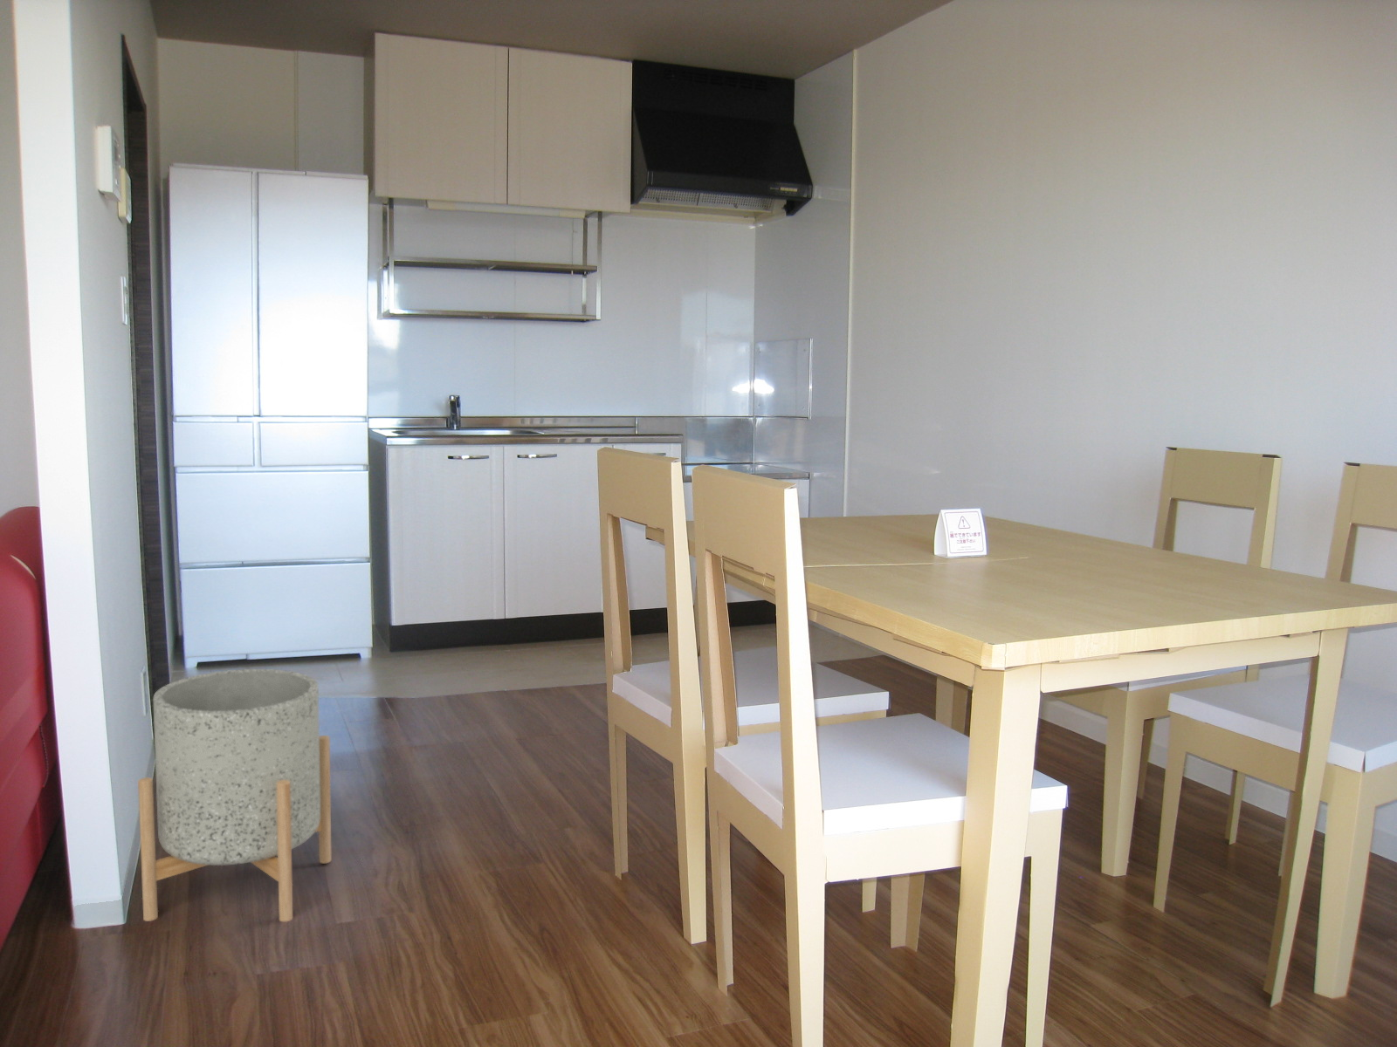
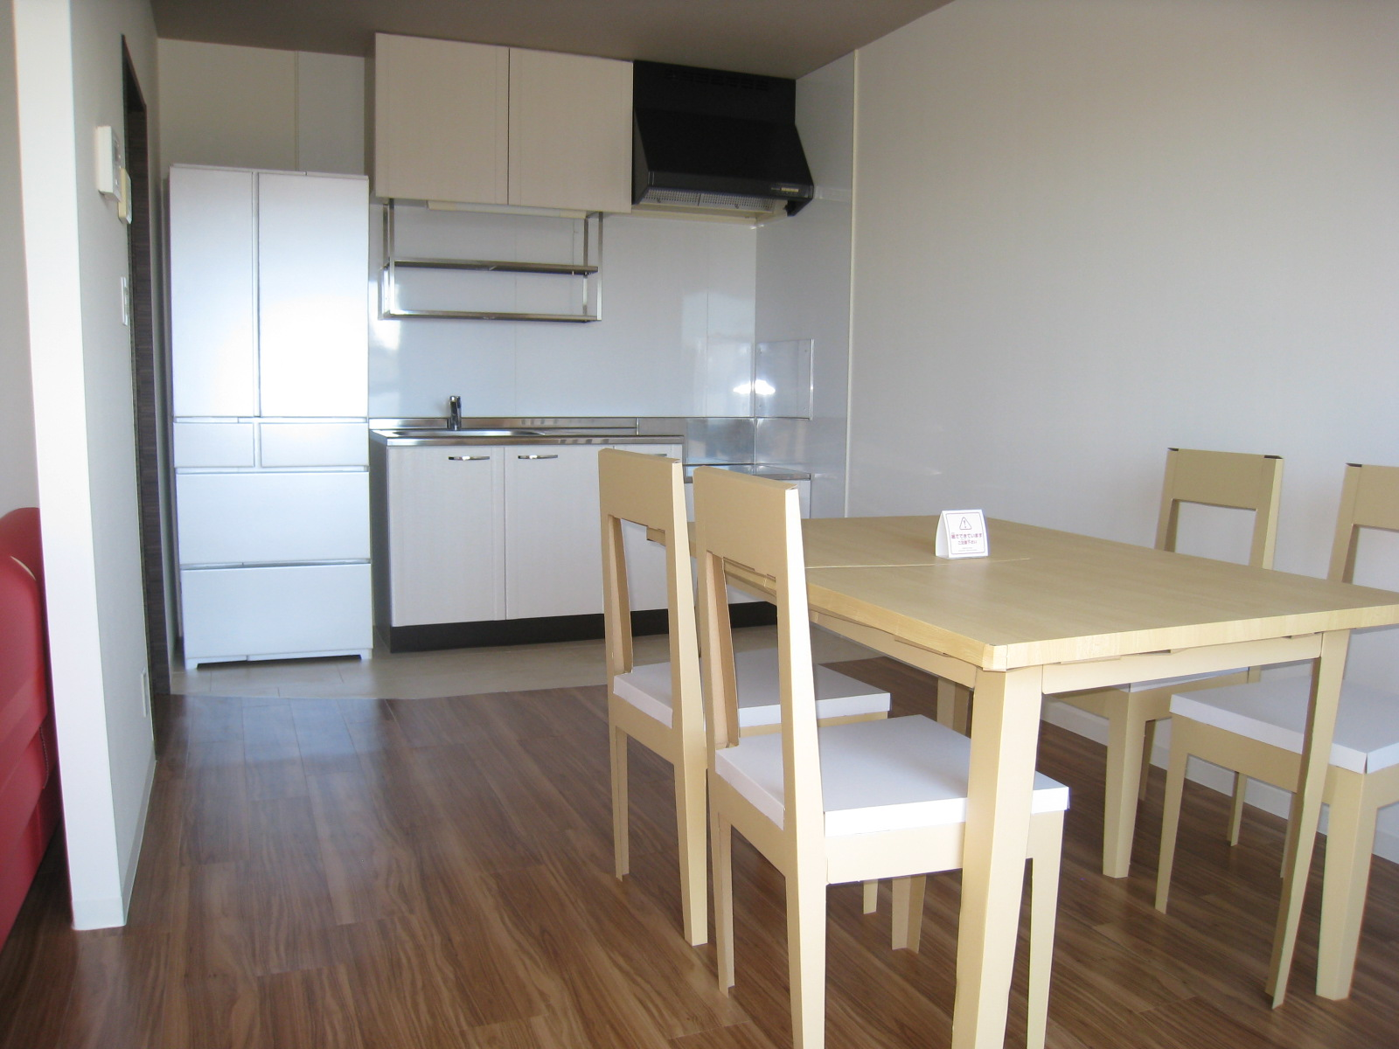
- planter [138,669,332,923]
